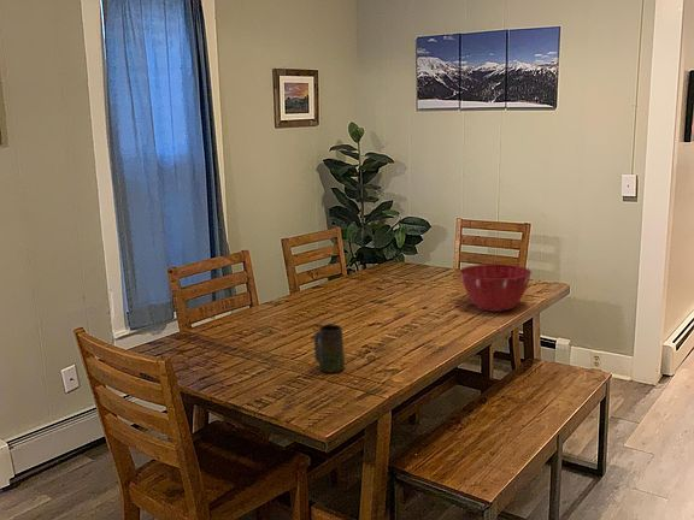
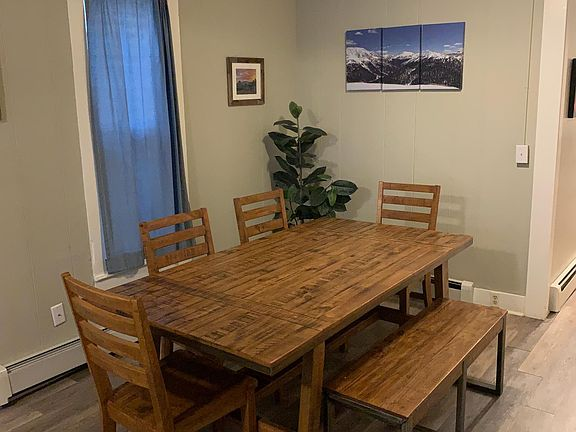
- mixing bowl [458,264,533,313]
- mug [313,324,346,374]
